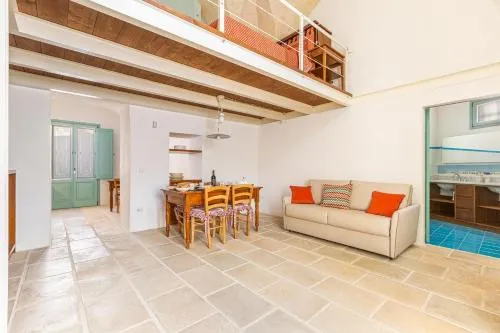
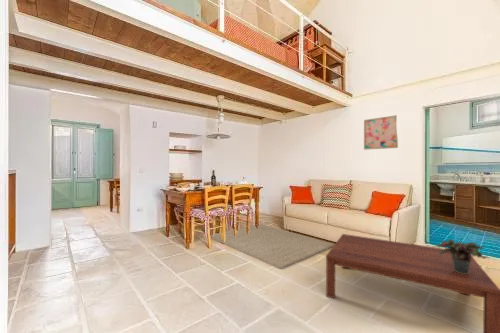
+ coffee table [325,233,500,333]
+ potted plant [432,238,491,274]
+ rug [210,223,335,270]
+ wall art [363,114,399,151]
